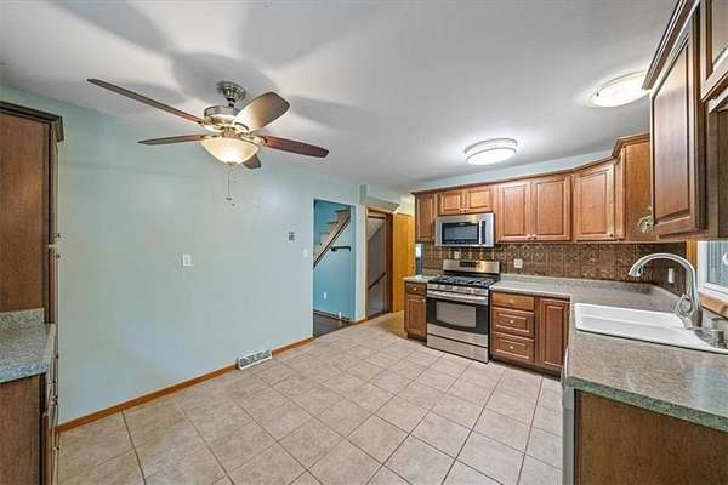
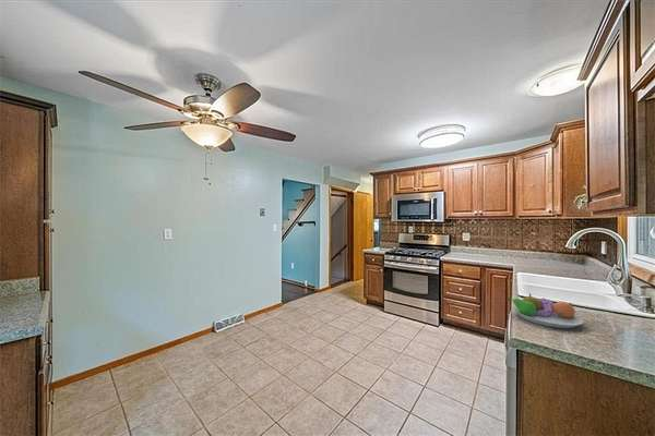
+ fruit bowl [505,292,584,329]
